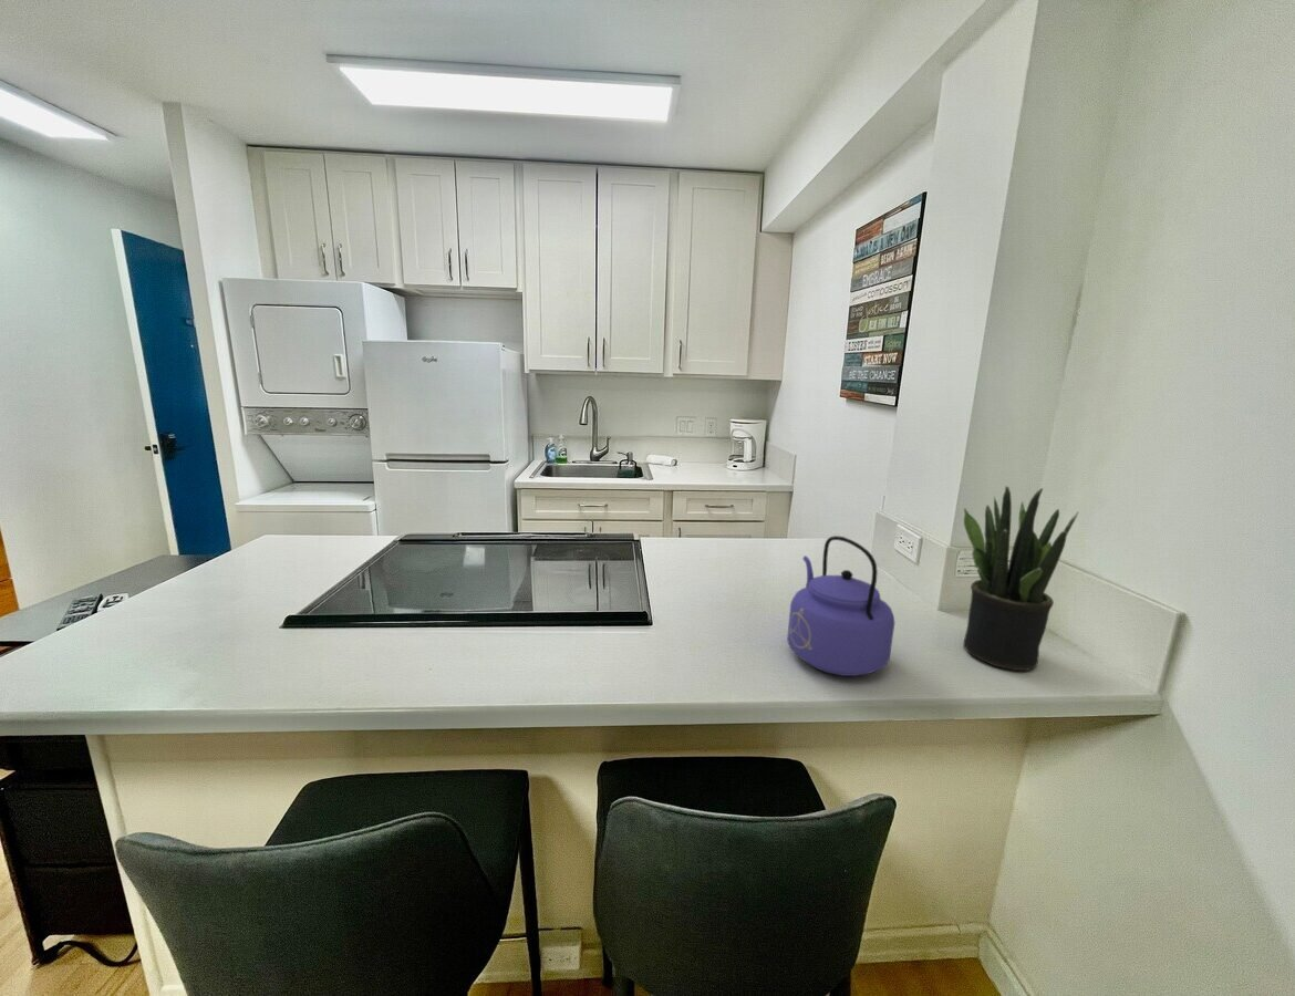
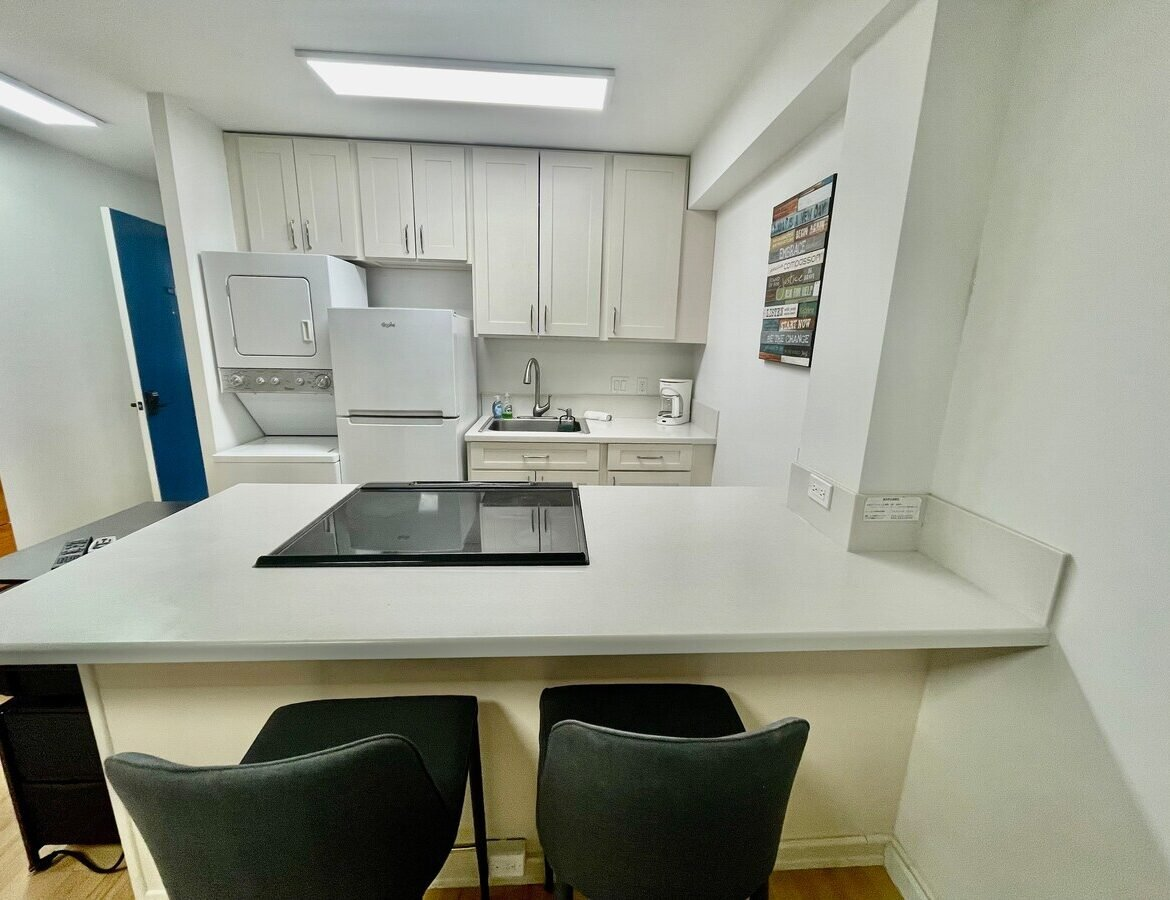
- kettle [786,535,895,677]
- potted plant [962,485,1079,672]
